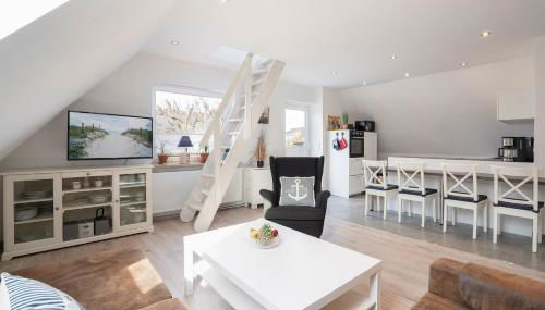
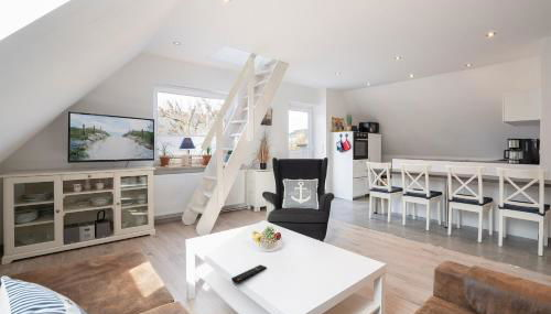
+ remote control [230,264,268,284]
